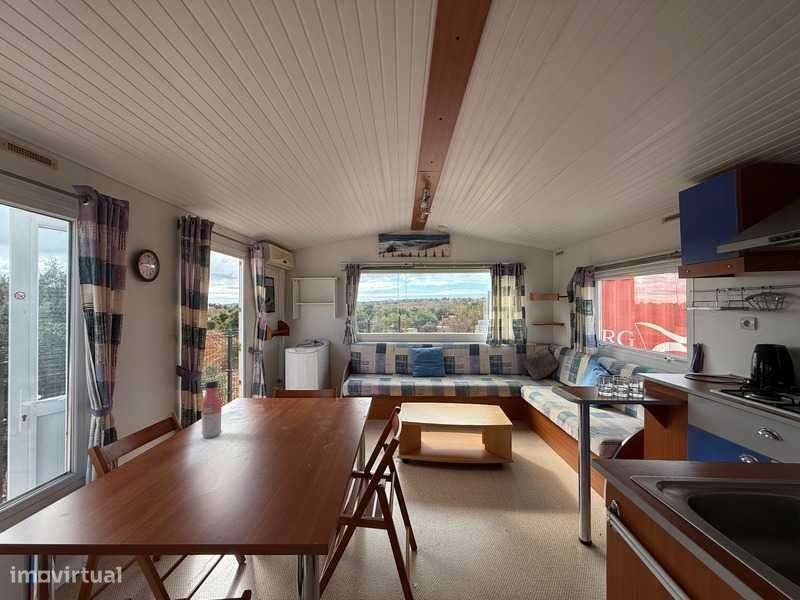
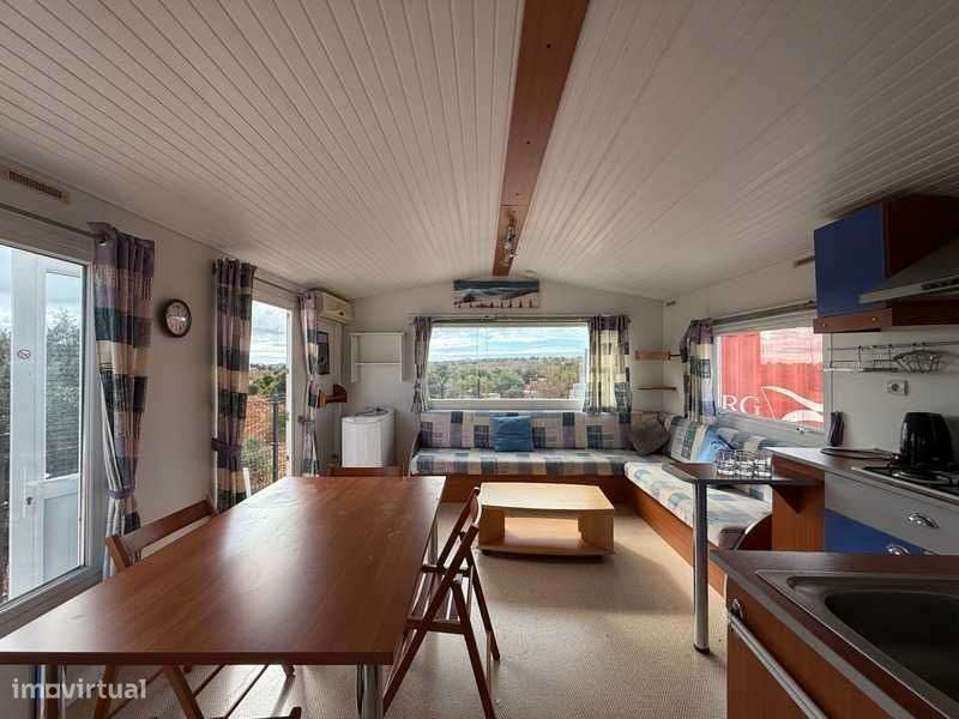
- water bottle [200,380,223,439]
